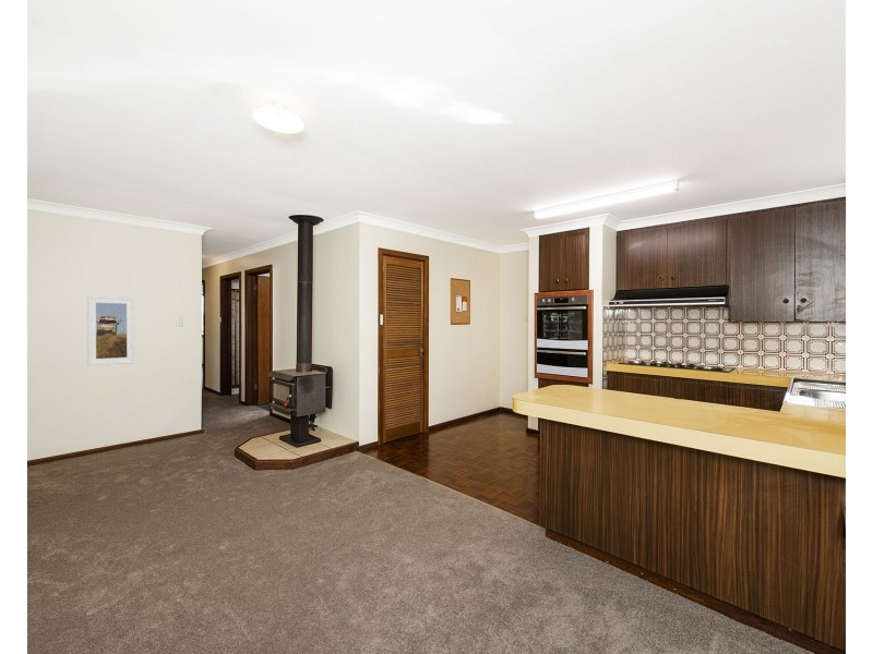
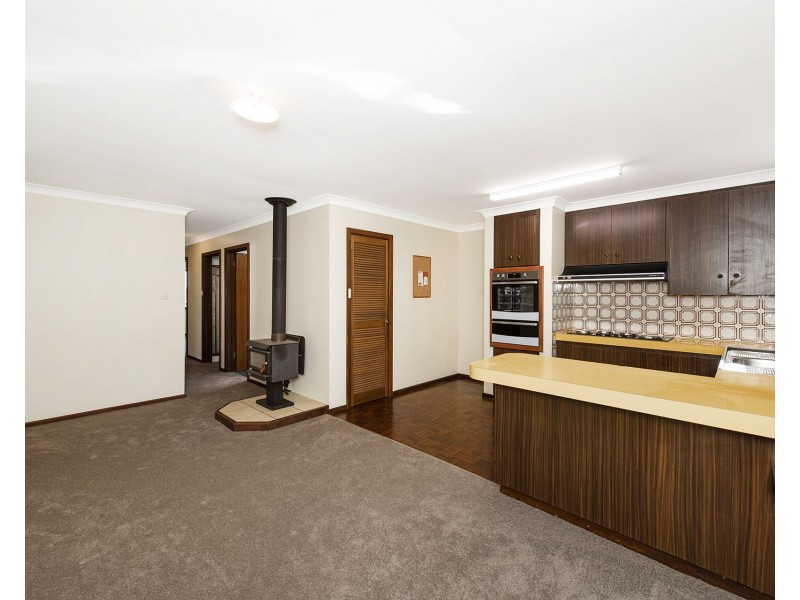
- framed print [86,295,135,367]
